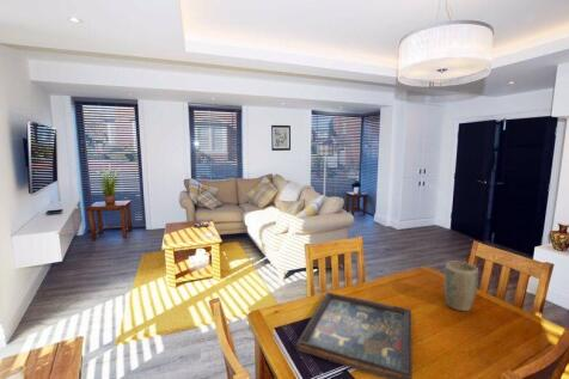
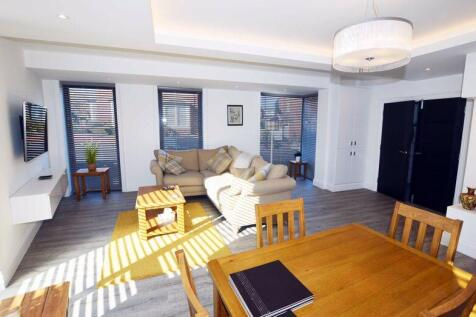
- plant pot [443,261,479,312]
- decorative tray [295,292,414,379]
